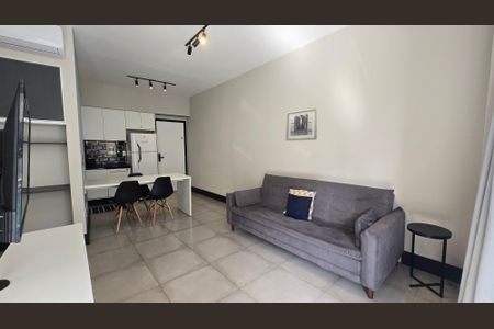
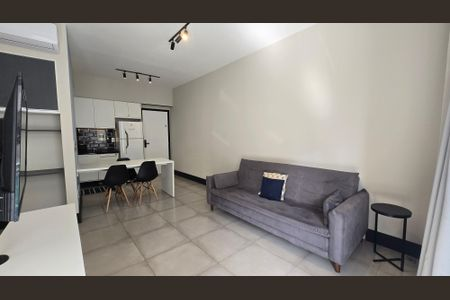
- wall art [284,106,319,141]
